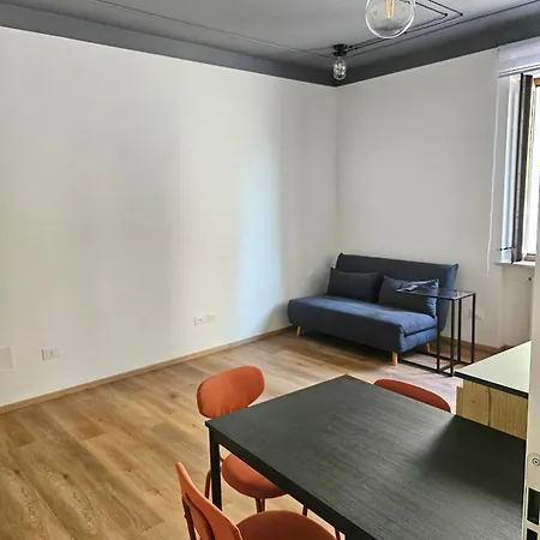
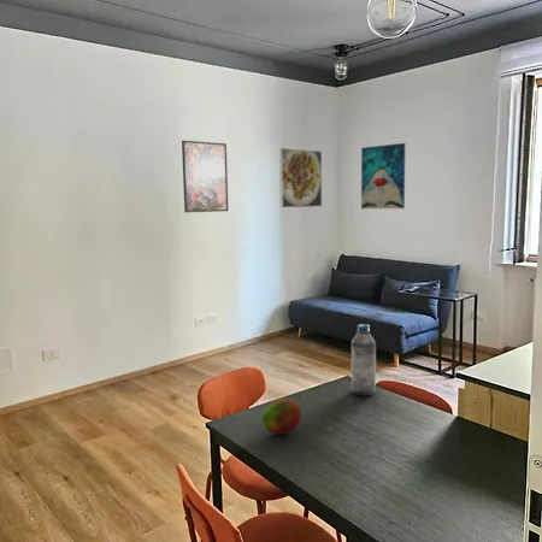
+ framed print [181,140,230,213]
+ fruit [261,397,304,435]
+ water bottle [350,323,377,397]
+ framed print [278,147,323,208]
+ wall art [360,142,406,210]
